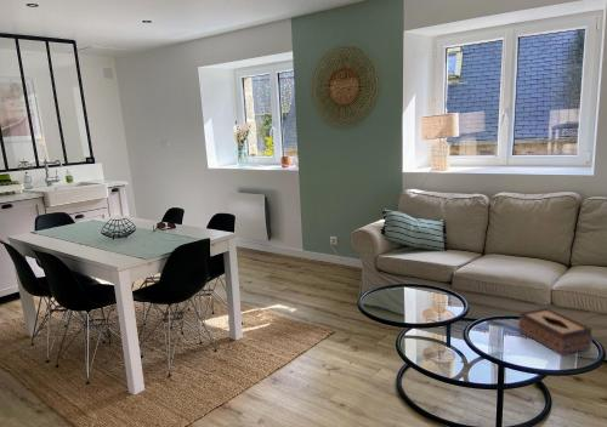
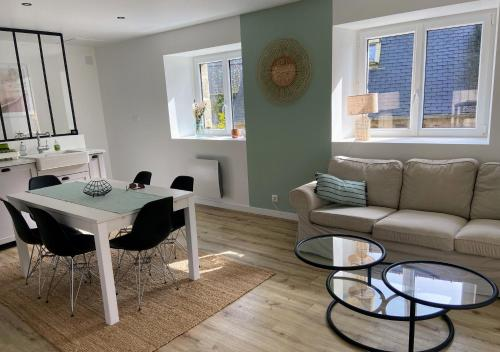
- tissue box [517,307,594,357]
